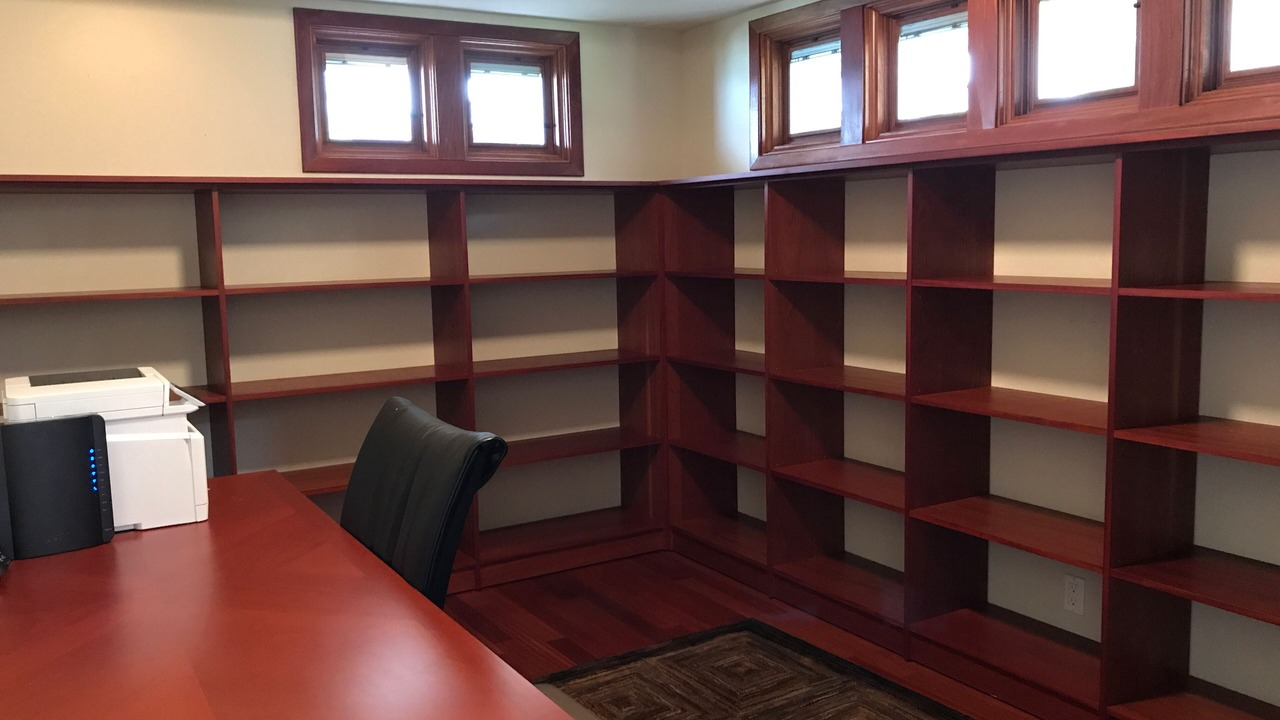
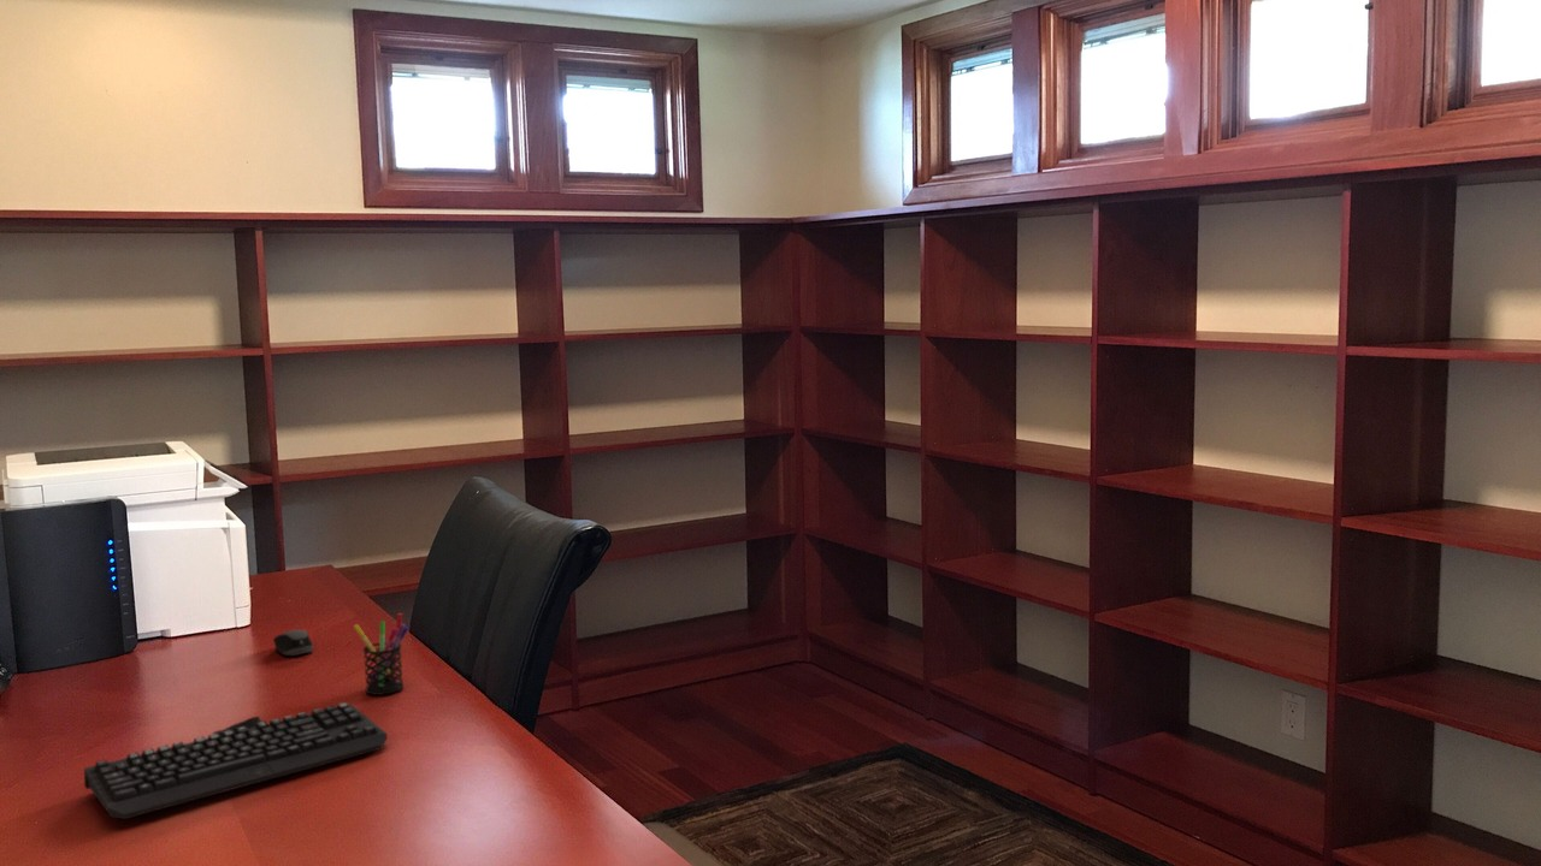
+ keyboard [83,701,389,820]
+ pen holder [353,612,409,696]
+ computer mouse [272,629,314,657]
